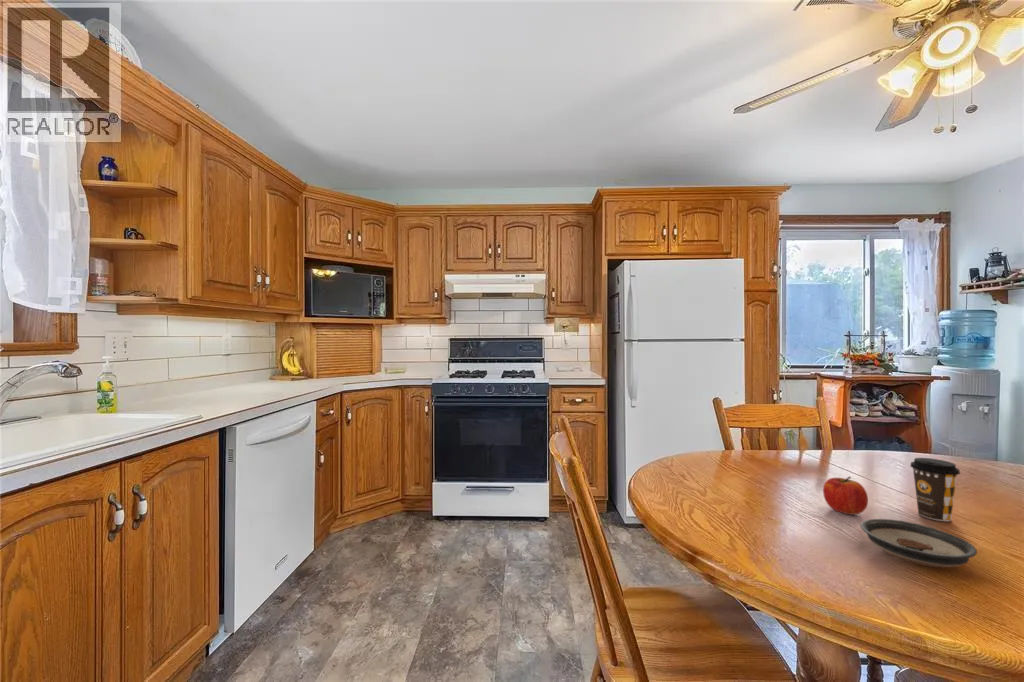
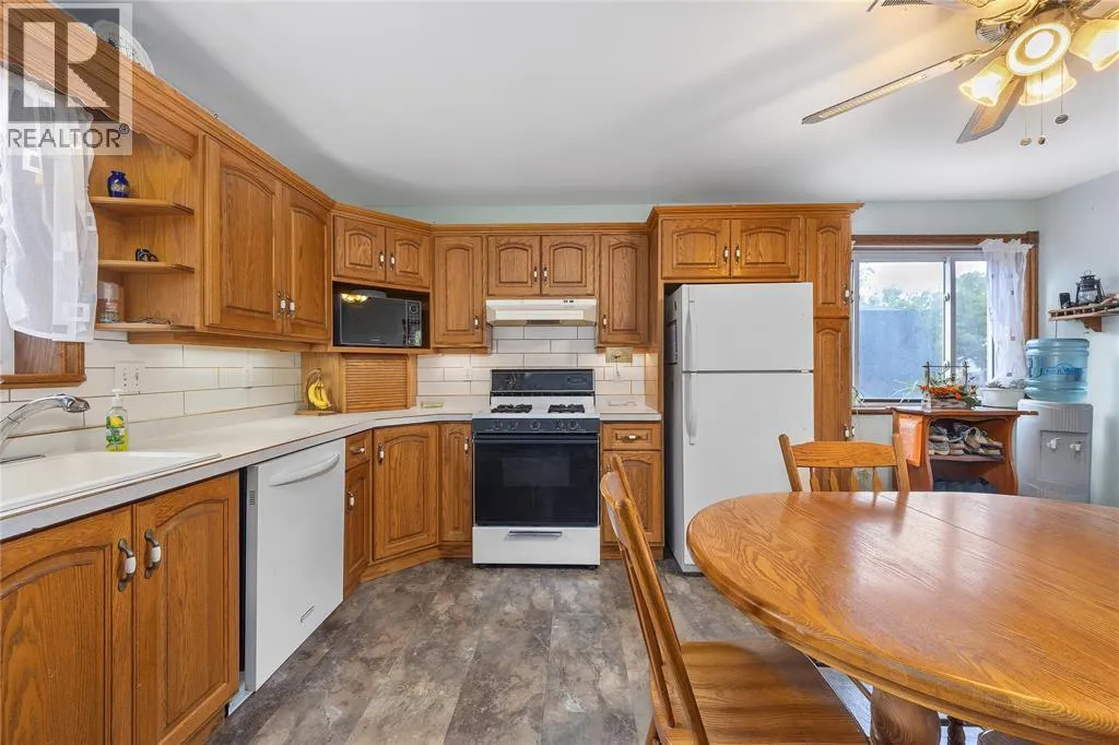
- coffee cup [909,457,961,522]
- fruit [822,475,869,516]
- saucer [859,518,978,569]
